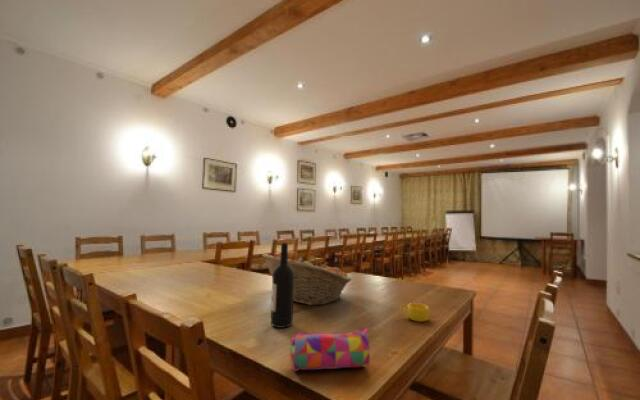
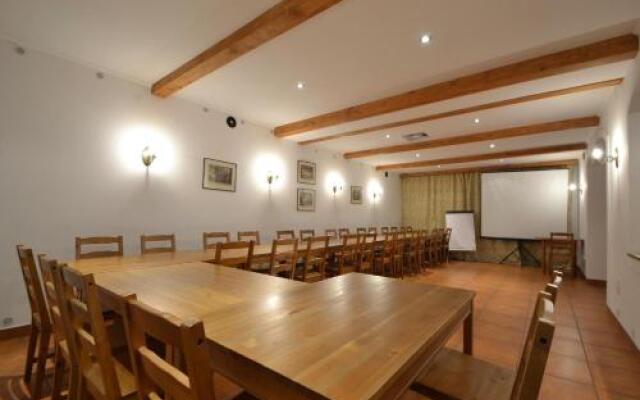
- cup [400,302,430,323]
- fruit basket [261,252,353,306]
- pencil case [289,327,371,372]
- wine bottle [270,242,294,329]
